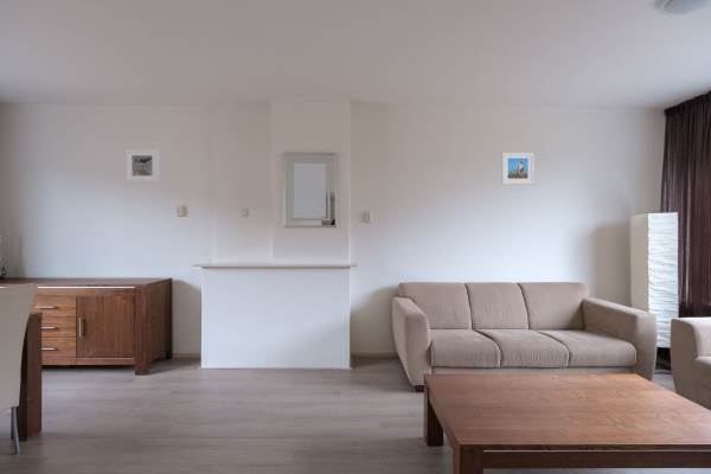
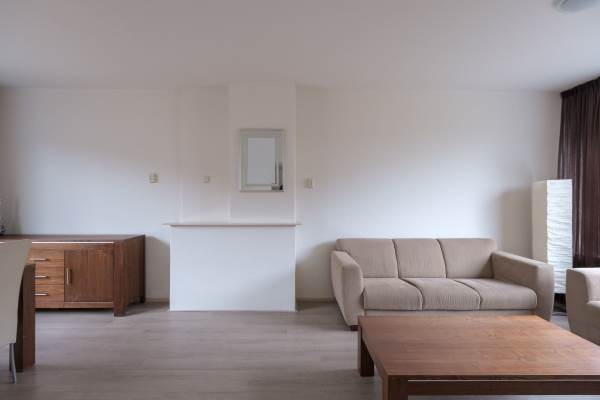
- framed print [124,148,160,182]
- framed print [500,152,536,186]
